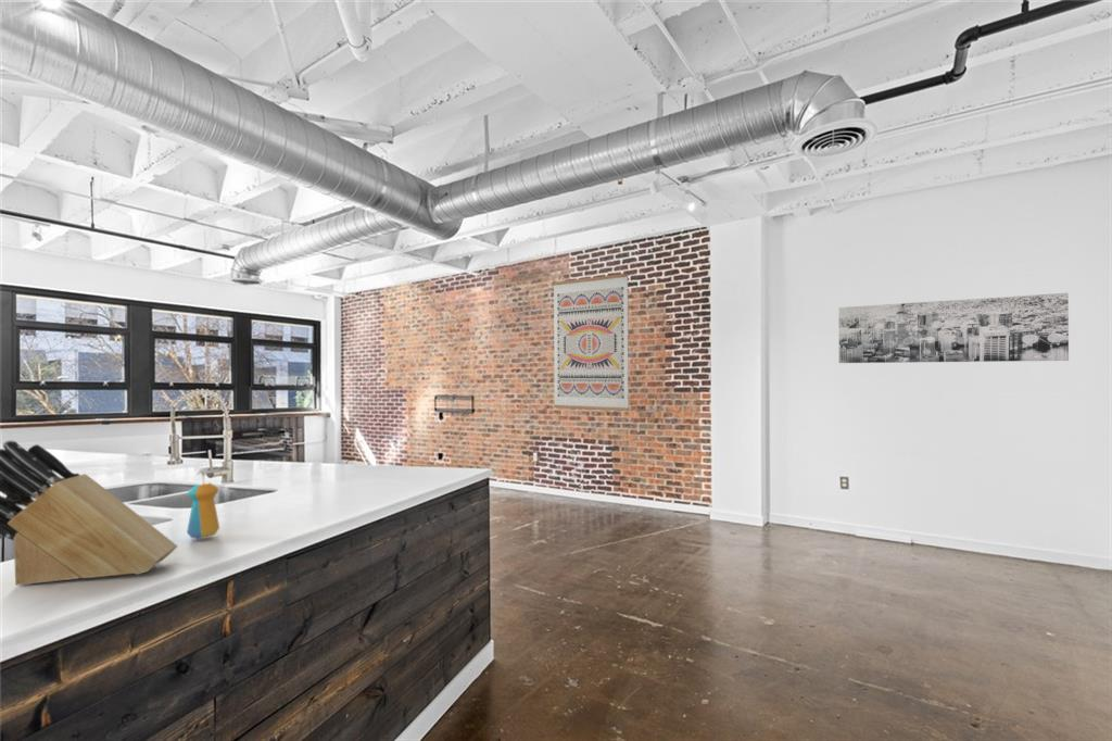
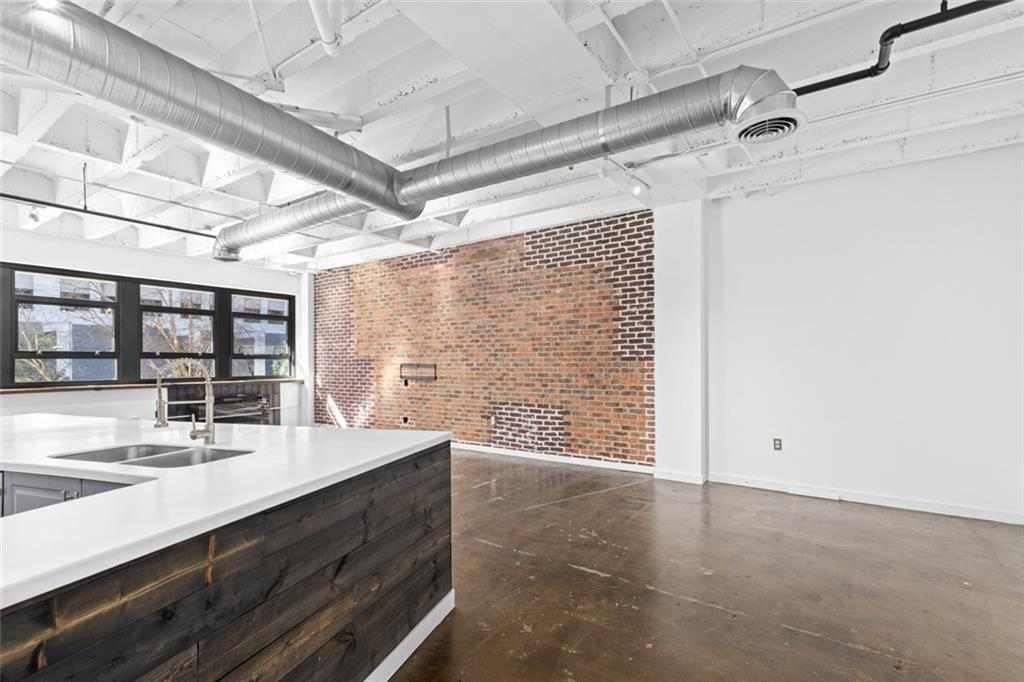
- wall art [553,273,630,412]
- wall art [837,292,1070,364]
- soap dispenser [186,465,220,540]
- knife block [0,439,178,587]
